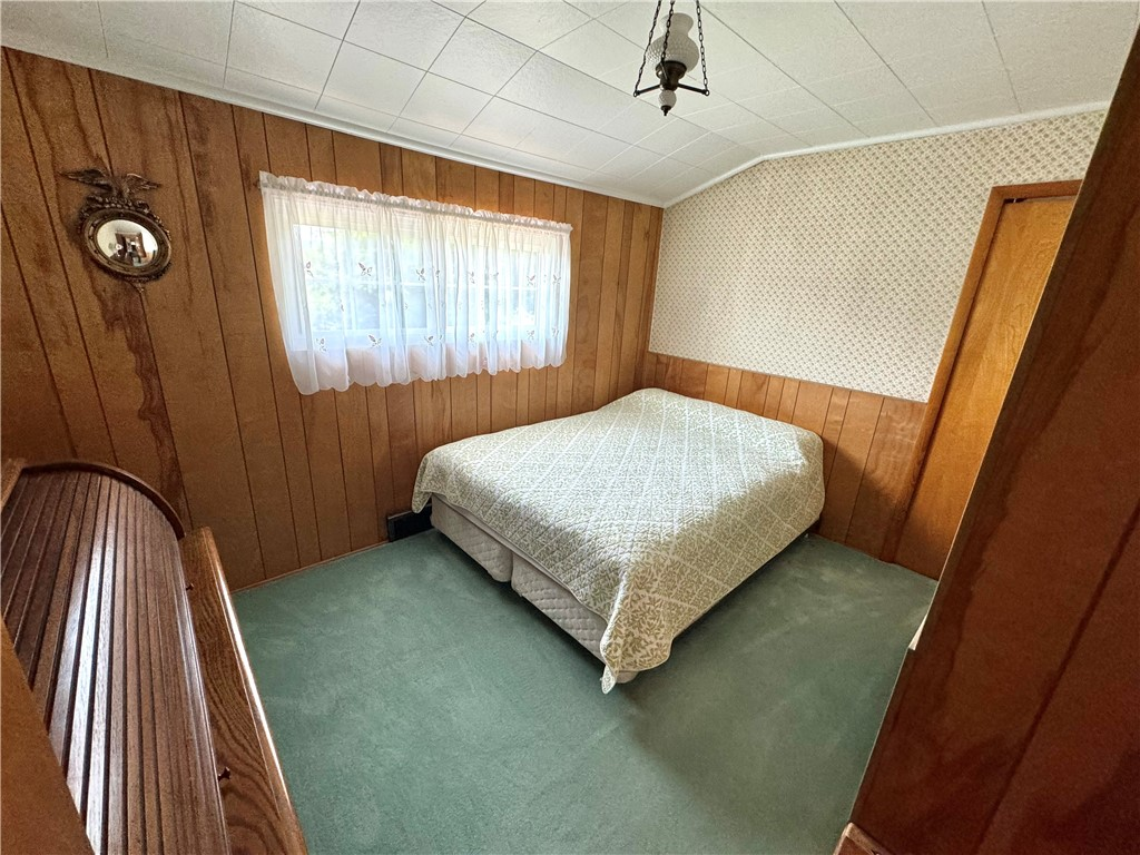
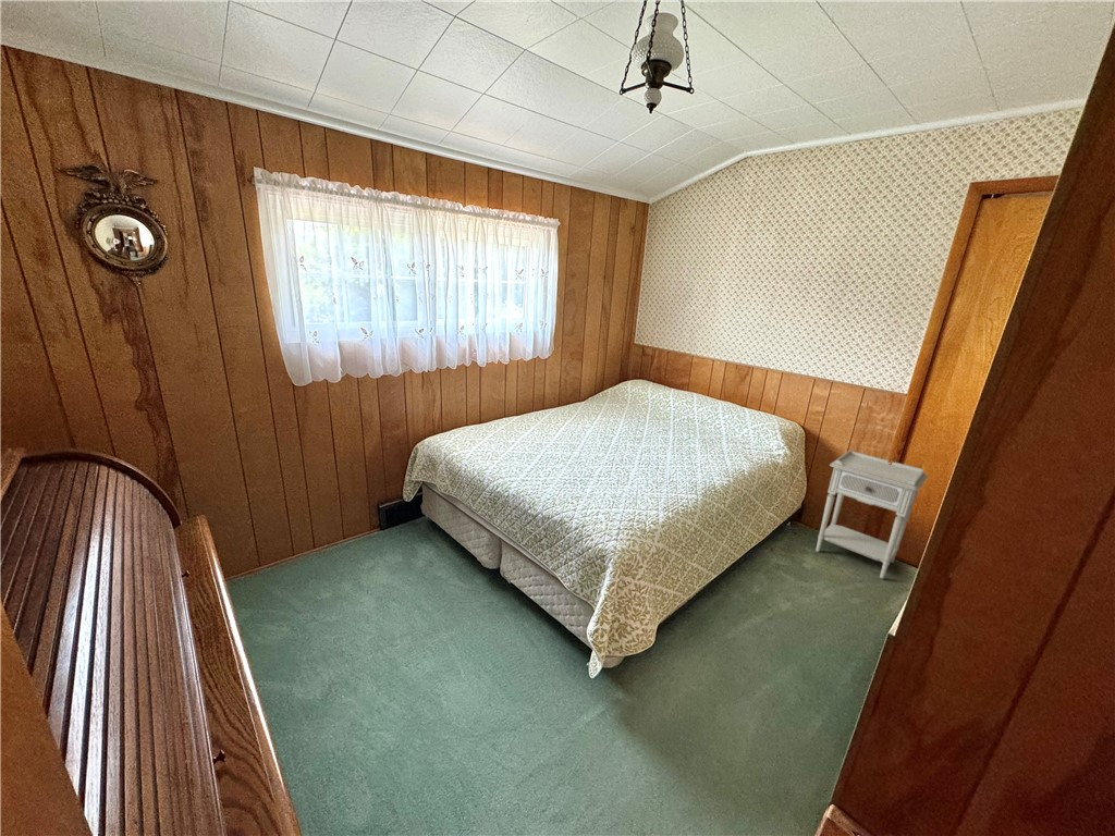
+ nightstand [814,450,929,580]
